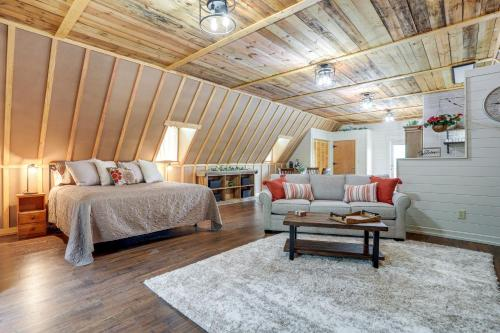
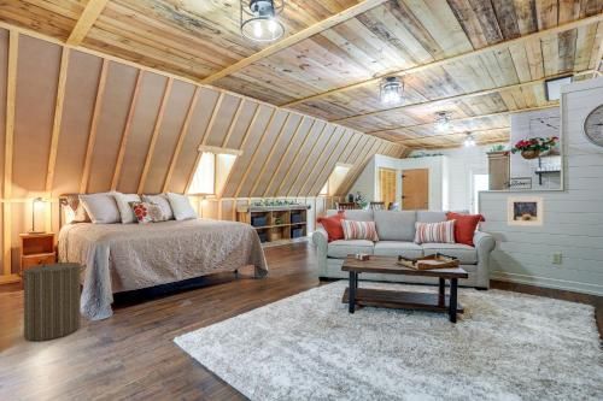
+ laundry hamper [14,255,88,342]
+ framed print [507,195,545,228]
